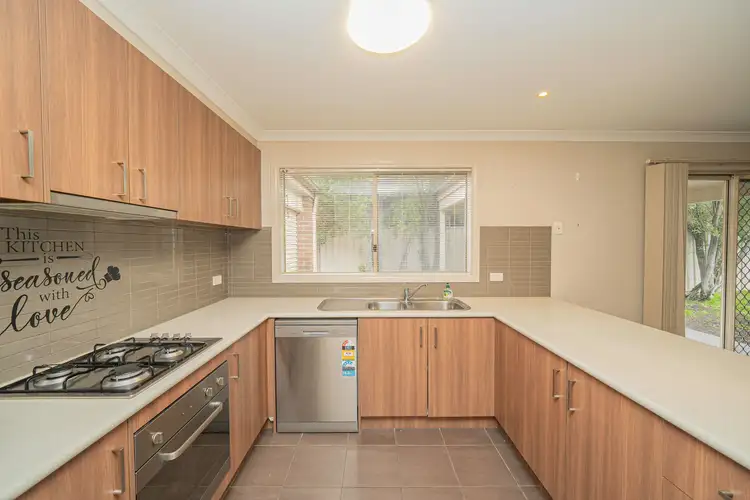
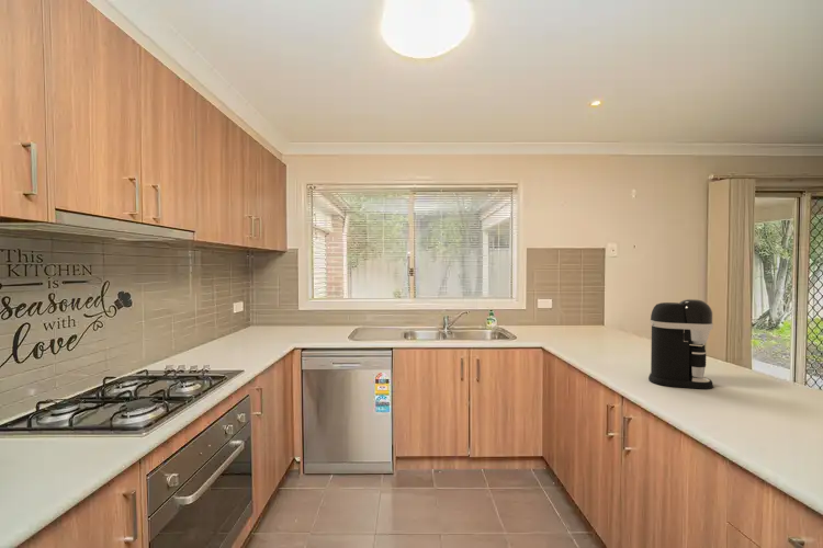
+ coffee maker [647,298,714,390]
